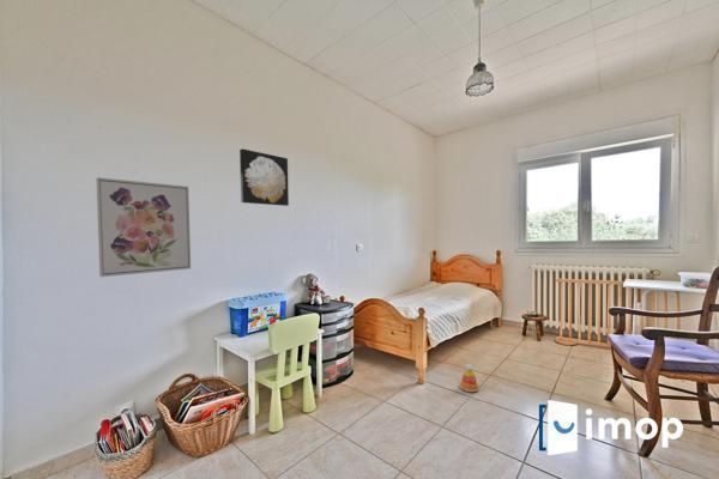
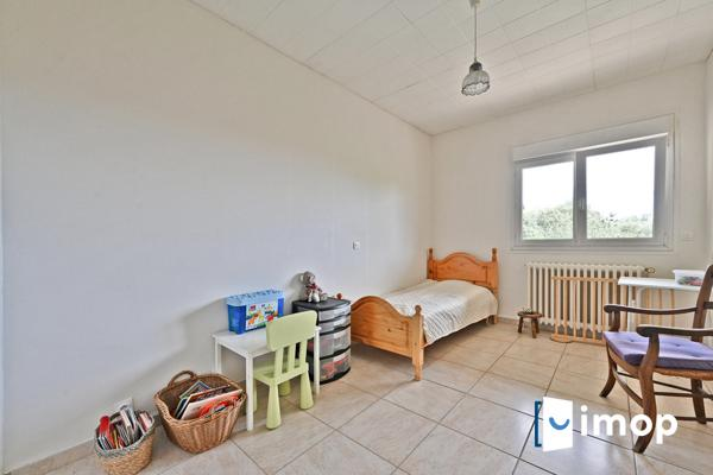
- wall art [95,176,192,278]
- wall art [238,147,290,207]
- stacking toy [459,363,481,393]
